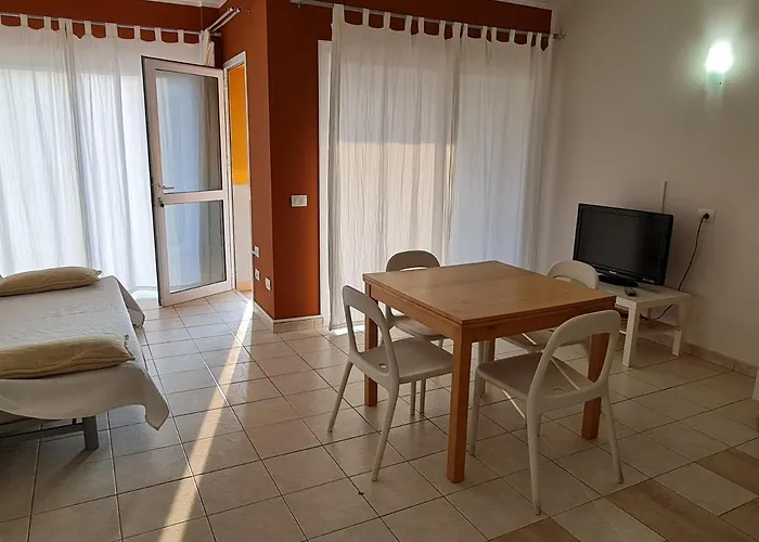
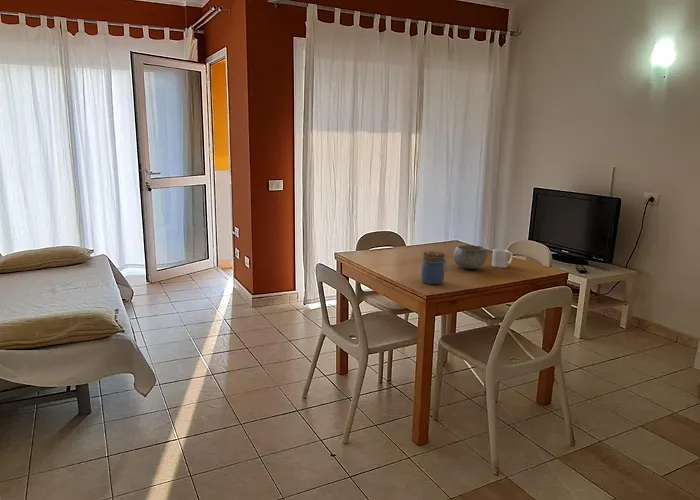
+ mug [491,248,514,269]
+ bowl [452,244,488,270]
+ jar [420,250,448,285]
